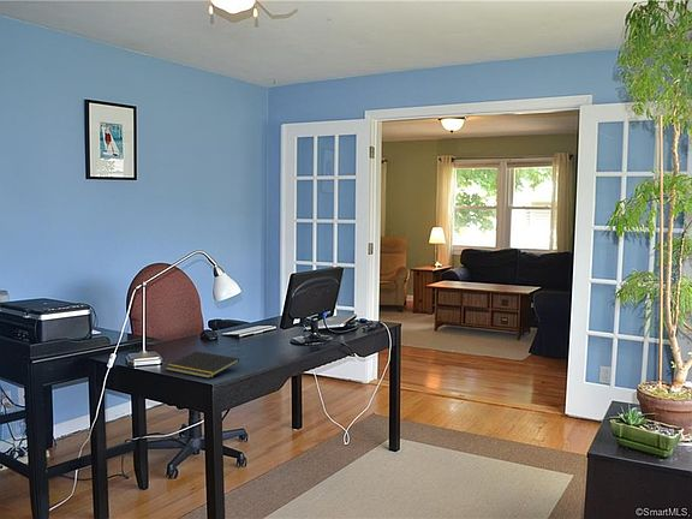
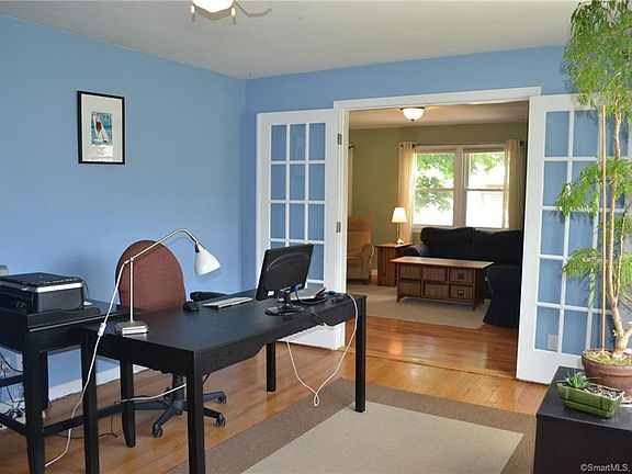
- notepad [165,351,240,380]
